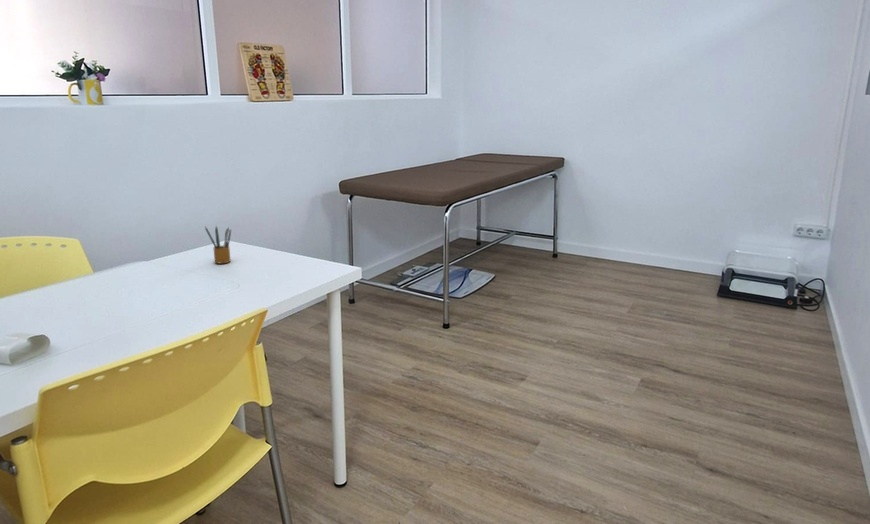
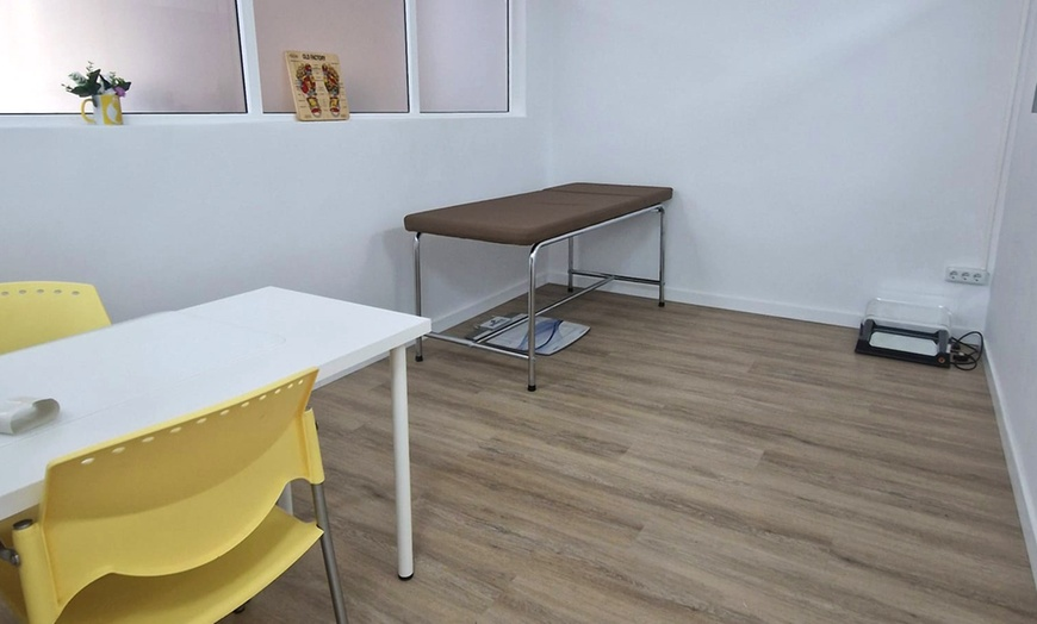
- pencil box [204,225,232,264]
